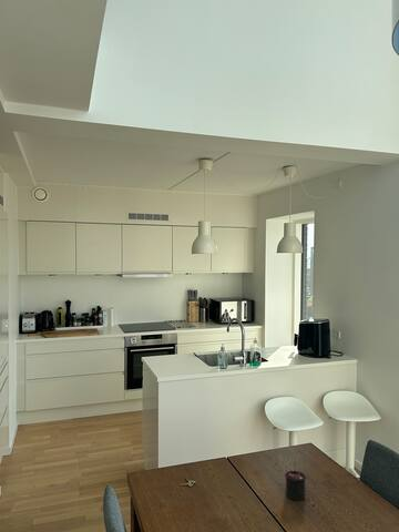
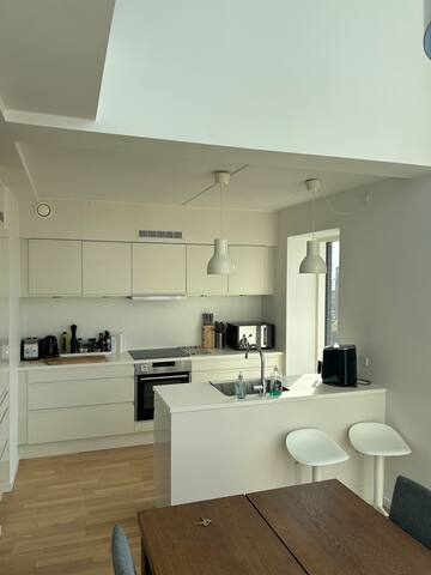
- candle [284,462,307,502]
